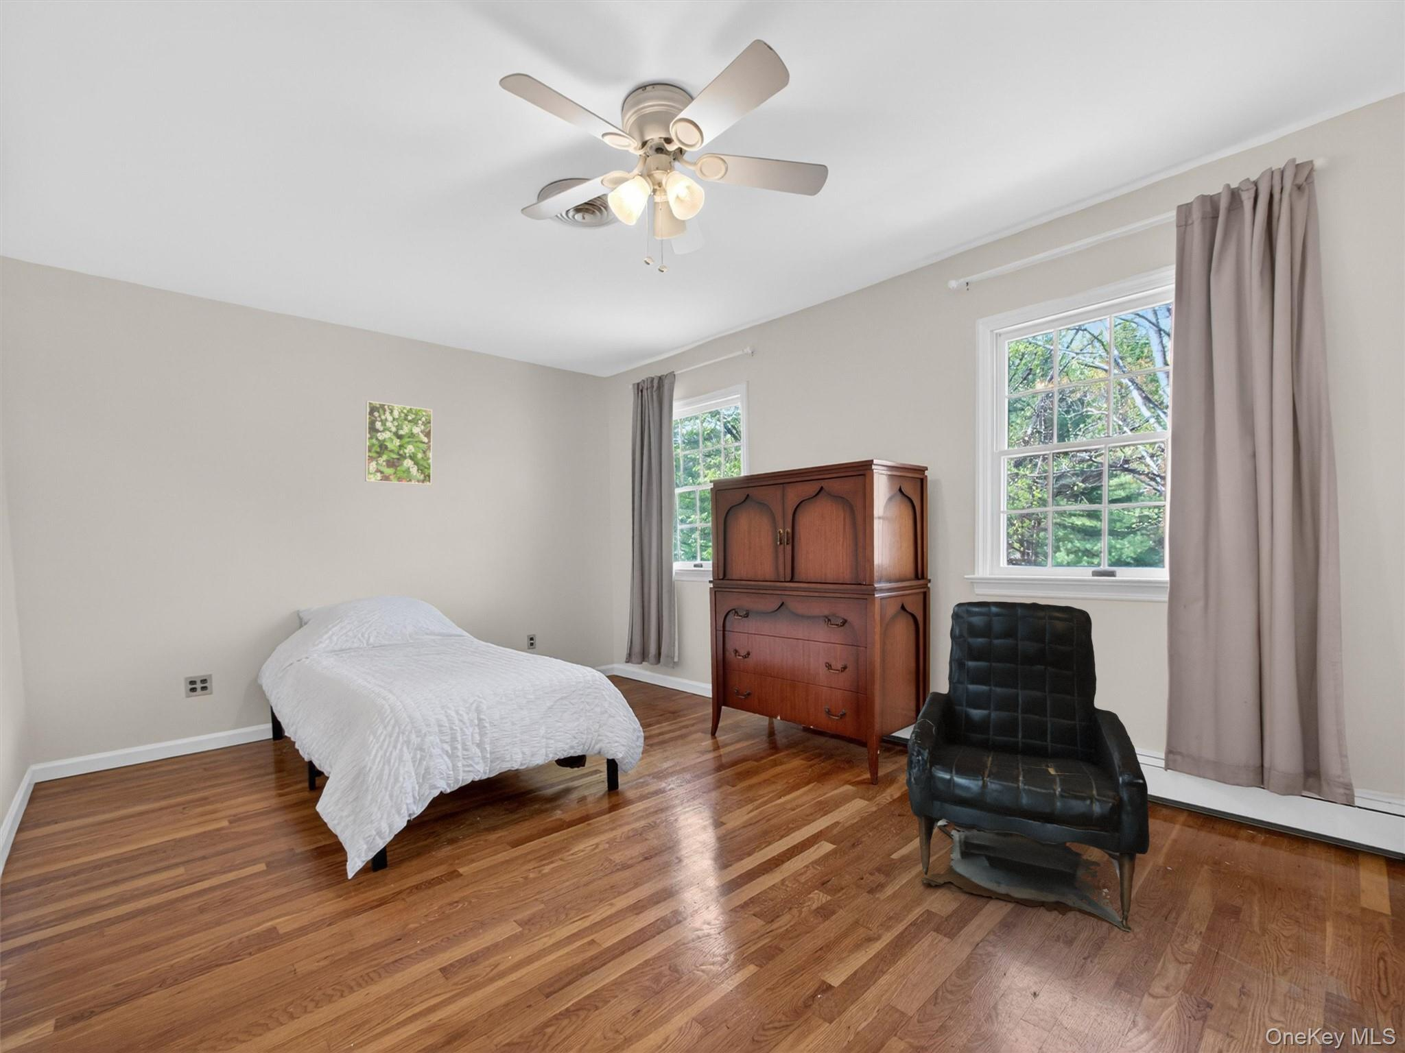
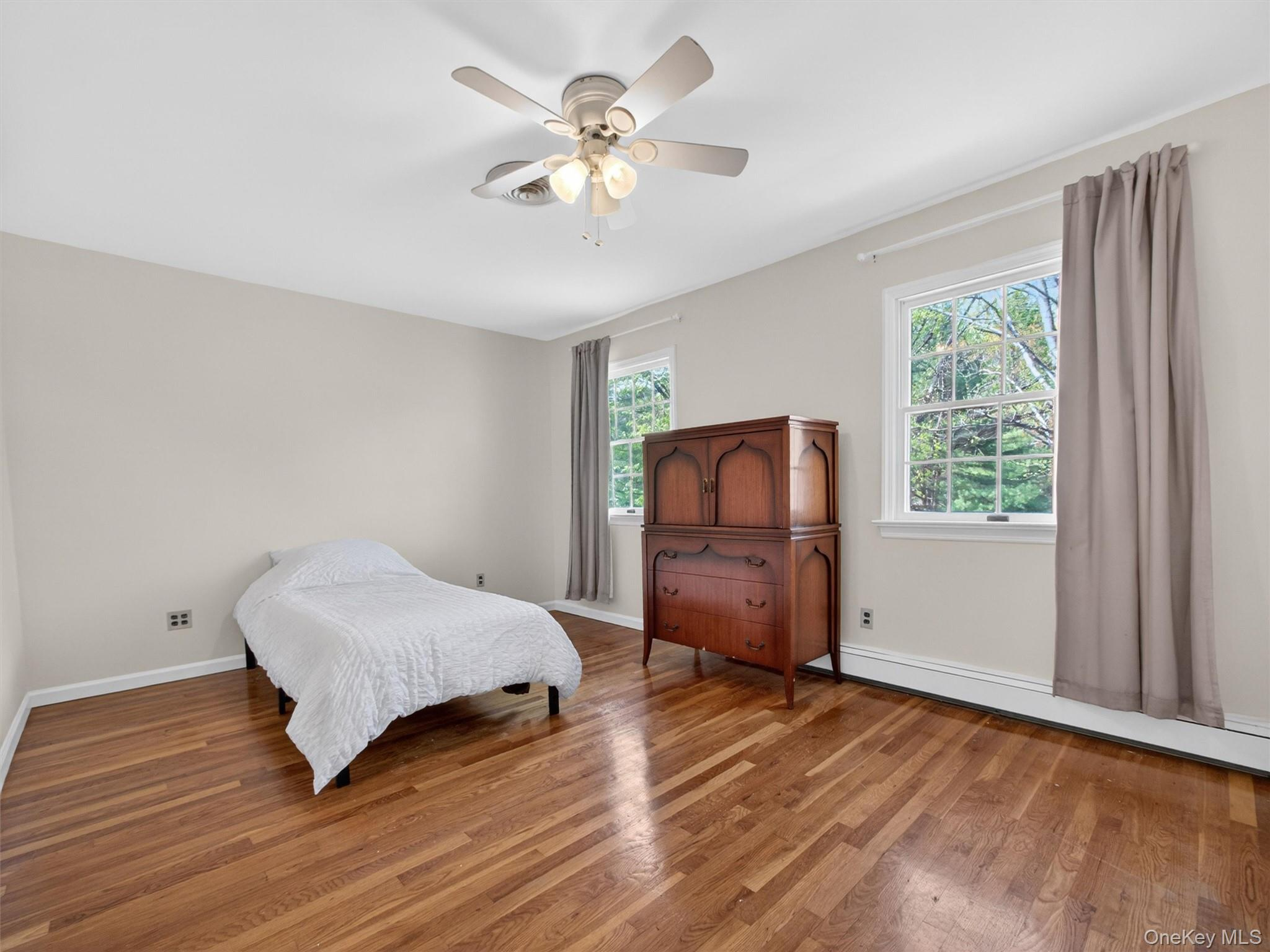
- armchair [905,601,1149,932]
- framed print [364,400,433,486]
